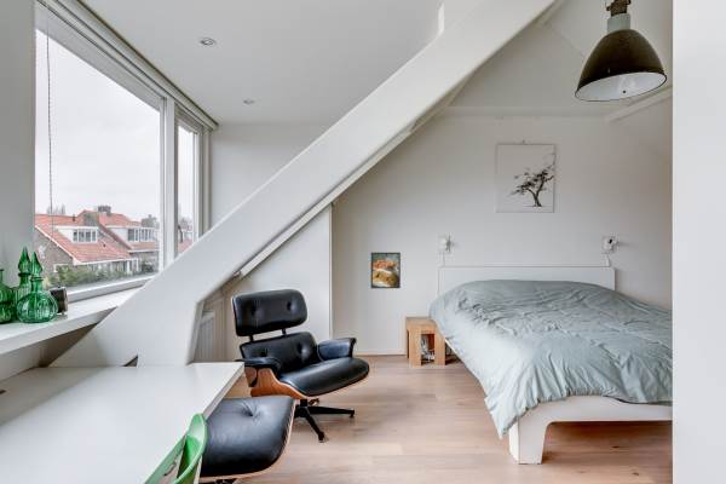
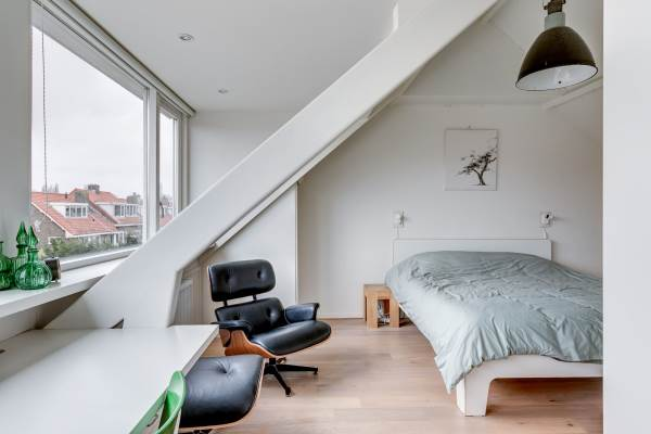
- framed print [370,252,402,289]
